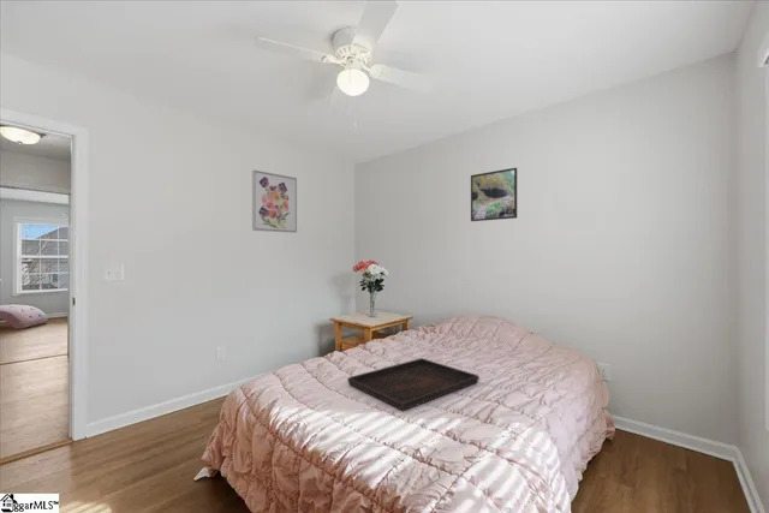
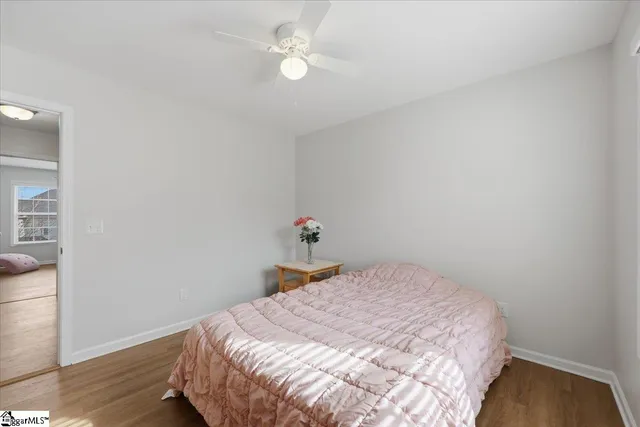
- serving tray [346,357,481,412]
- wall art [251,169,298,234]
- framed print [470,167,518,222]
